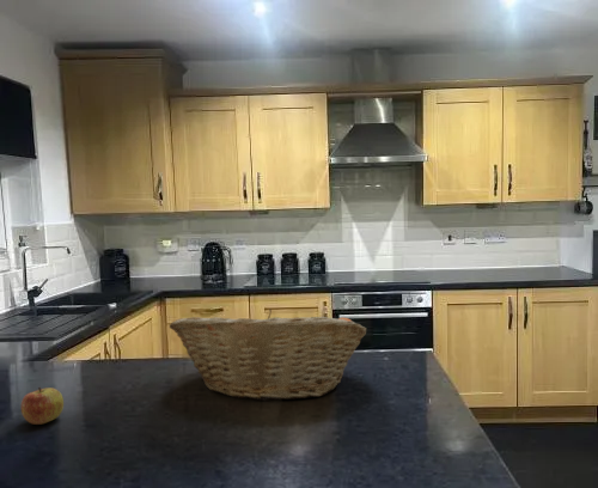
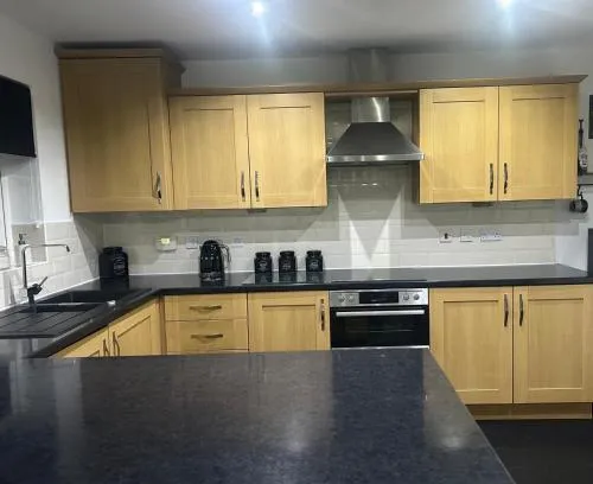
- fruit basket [169,309,367,402]
- apple [20,386,65,426]
